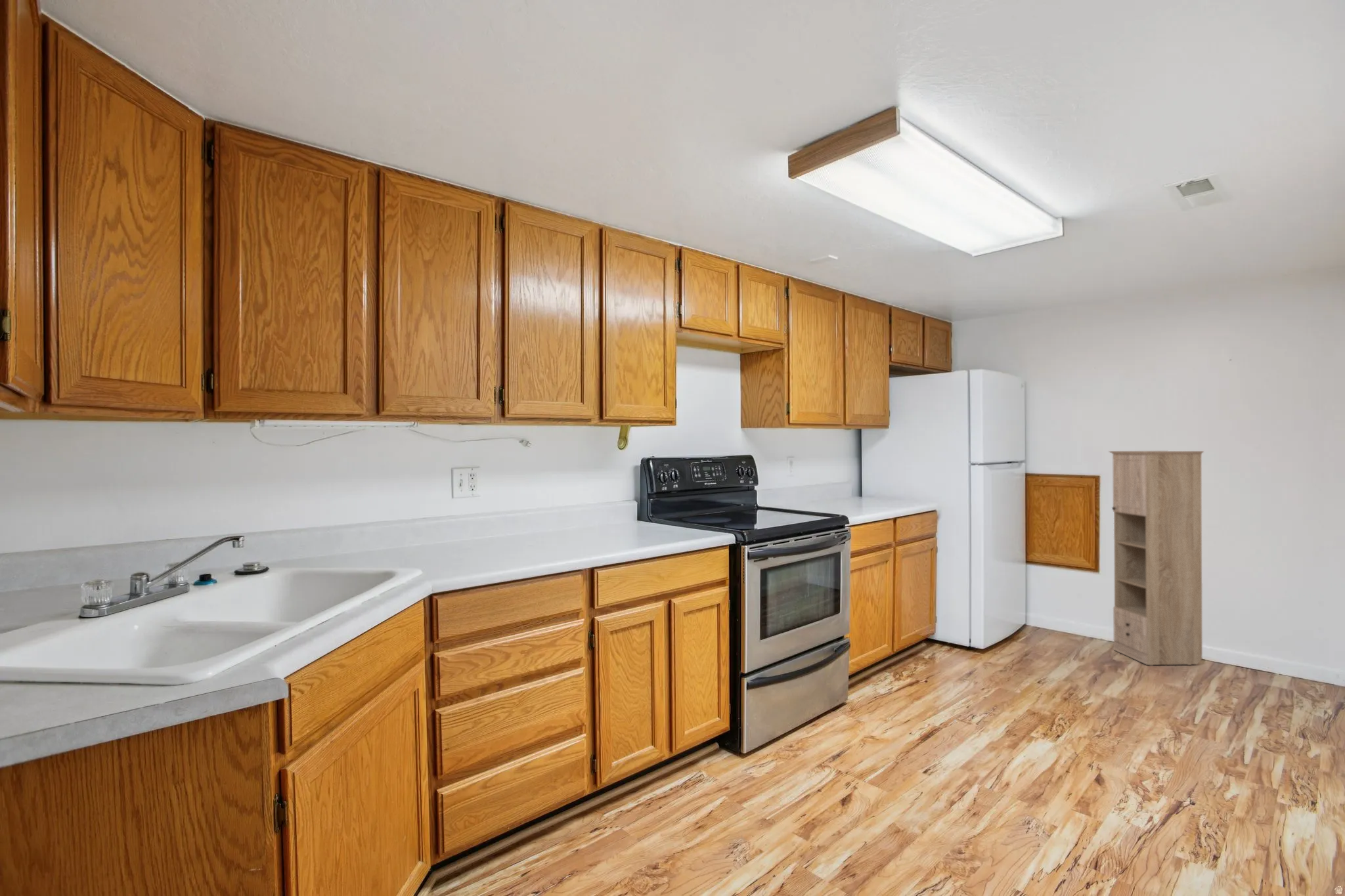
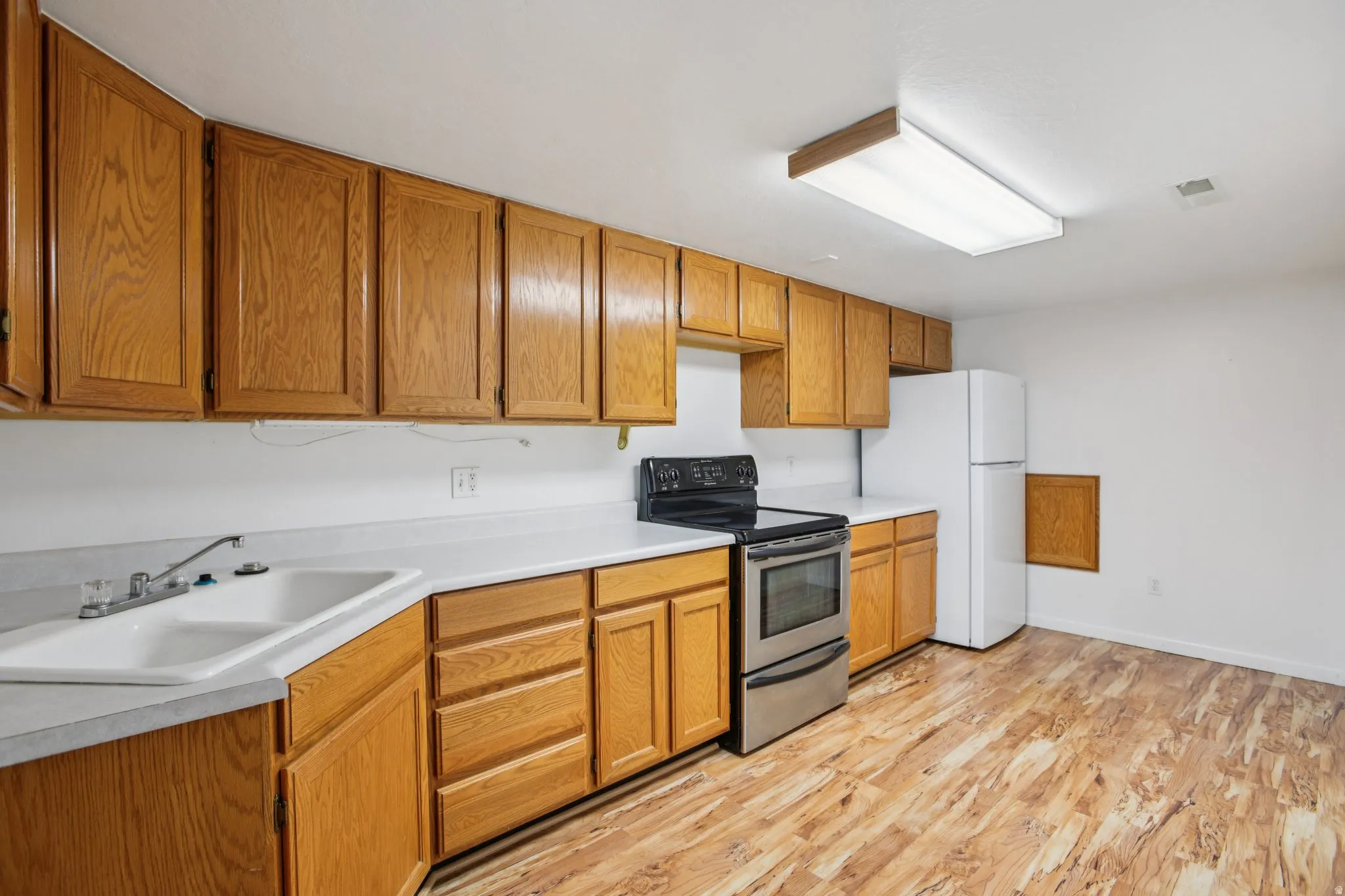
- storage cabinet [1108,450,1204,666]
